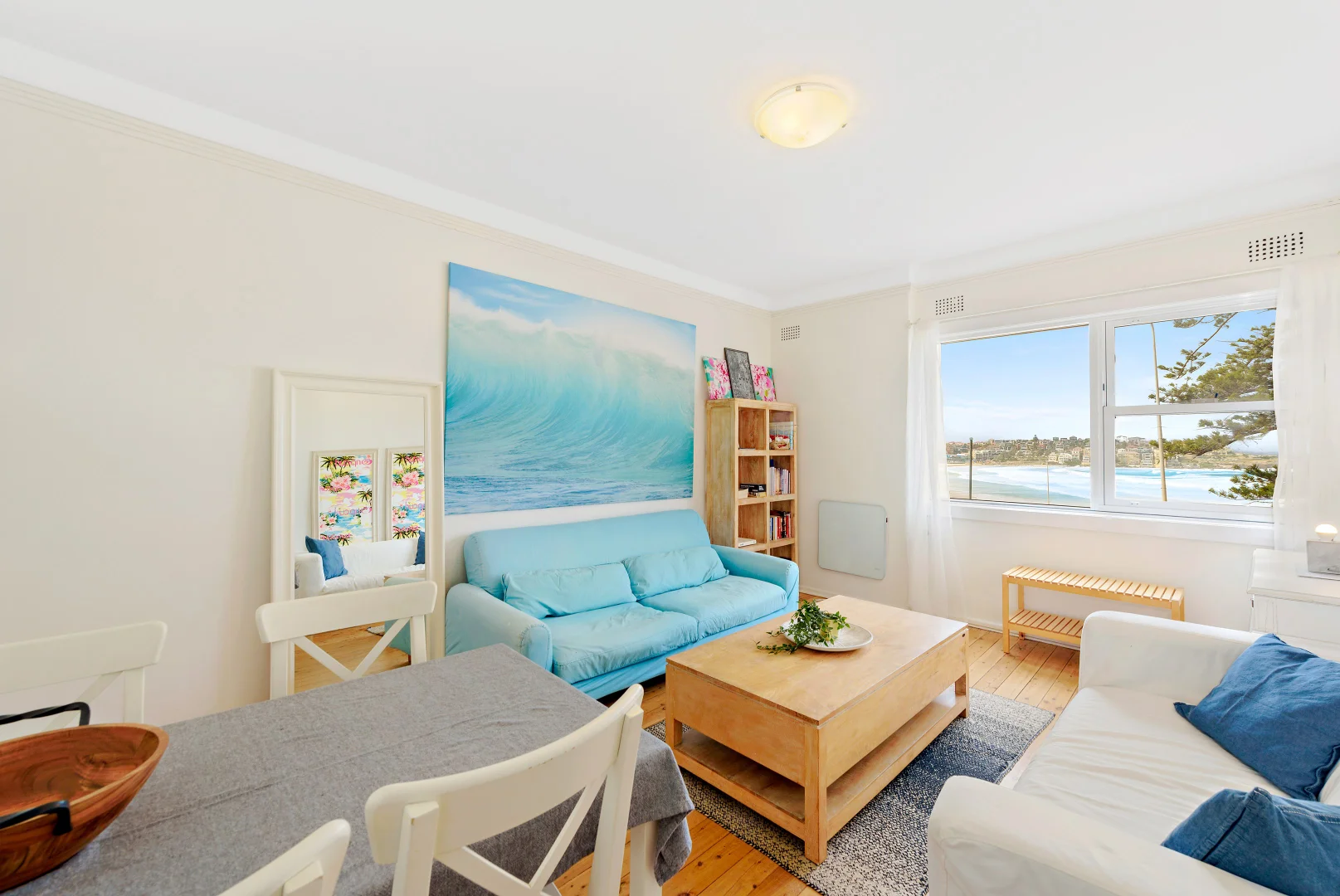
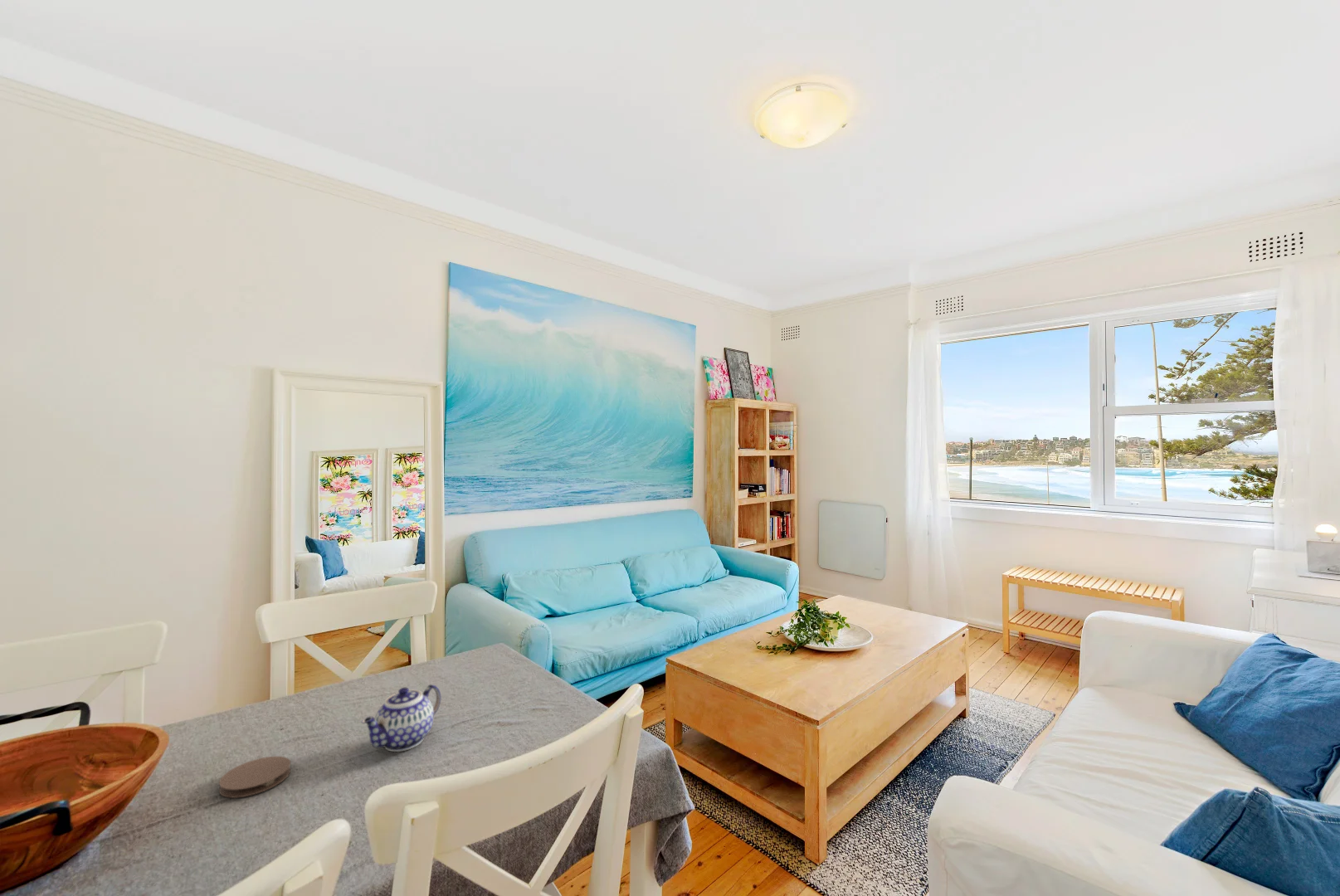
+ coaster [218,755,291,799]
+ teapot [361,684,441,752]
